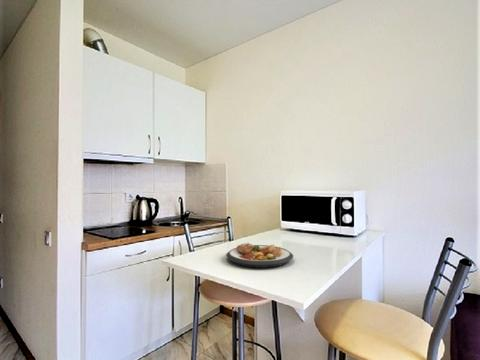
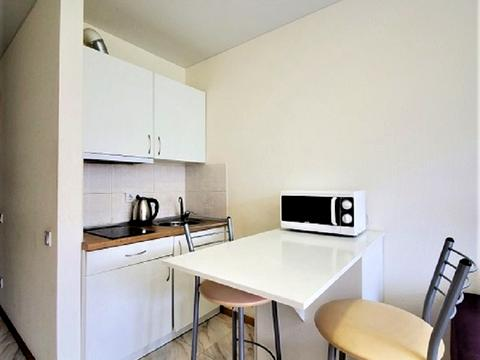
- plate [225,242,294,269]
